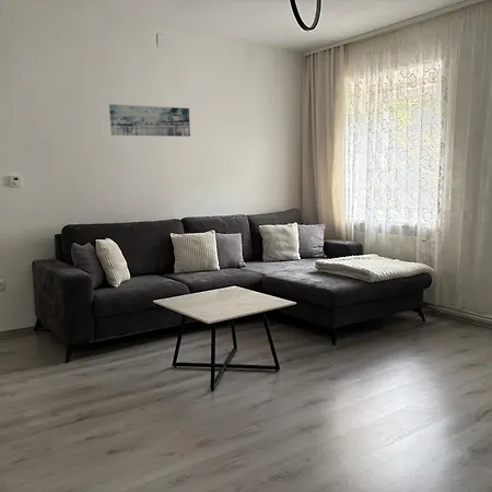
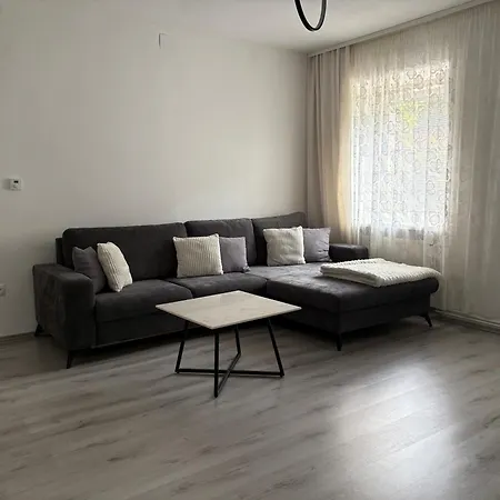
- wall art [108,103,191,138]
